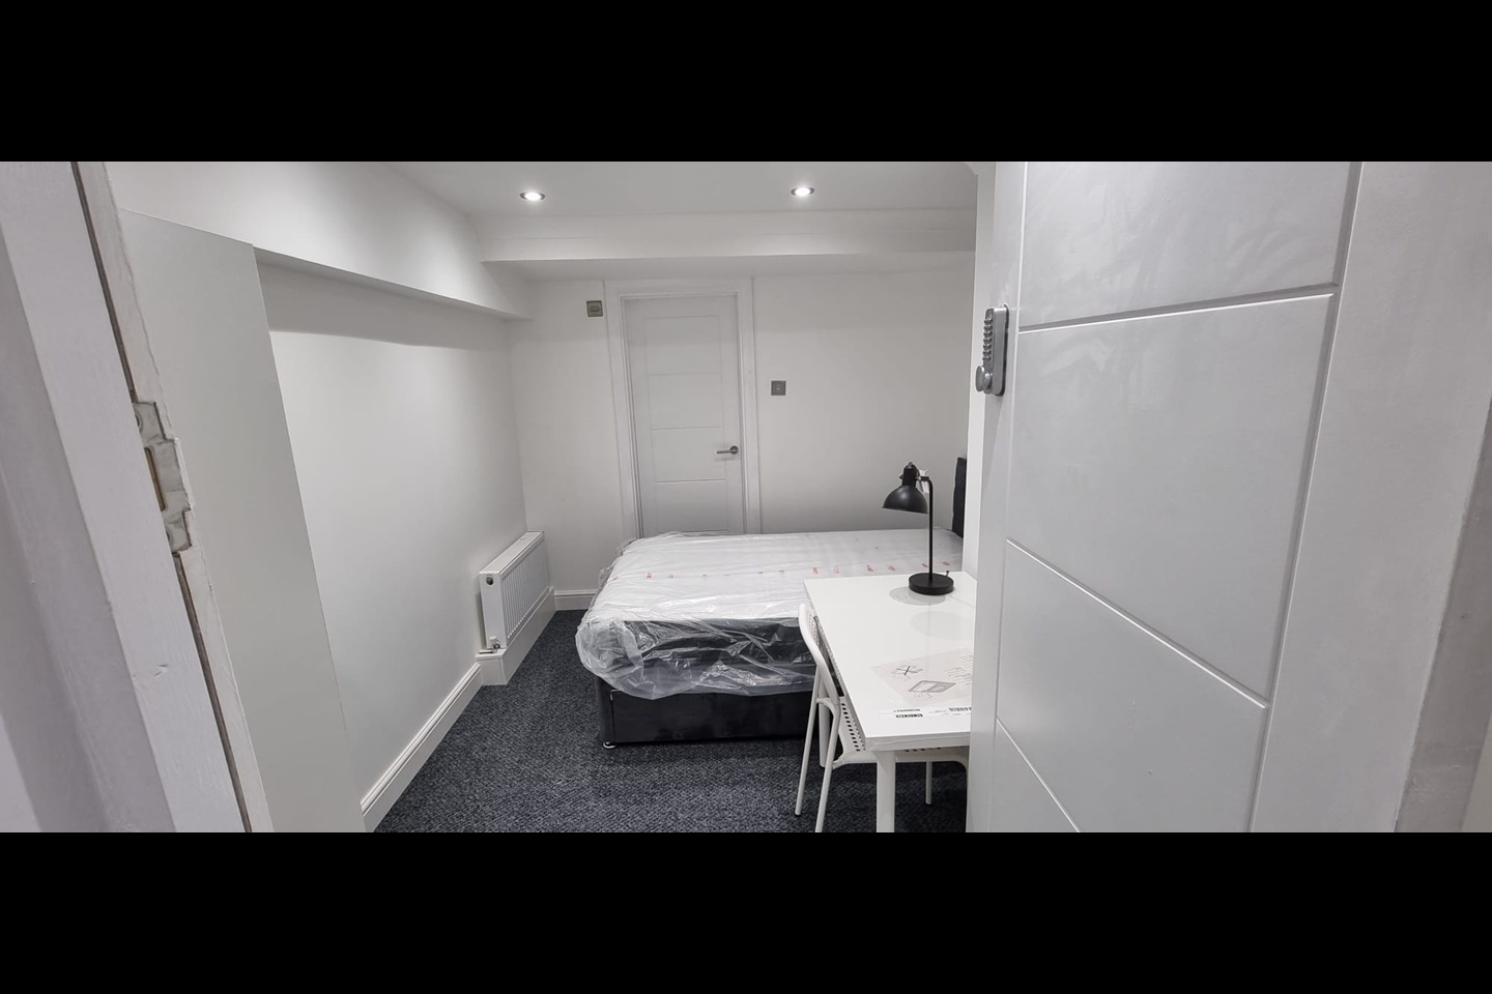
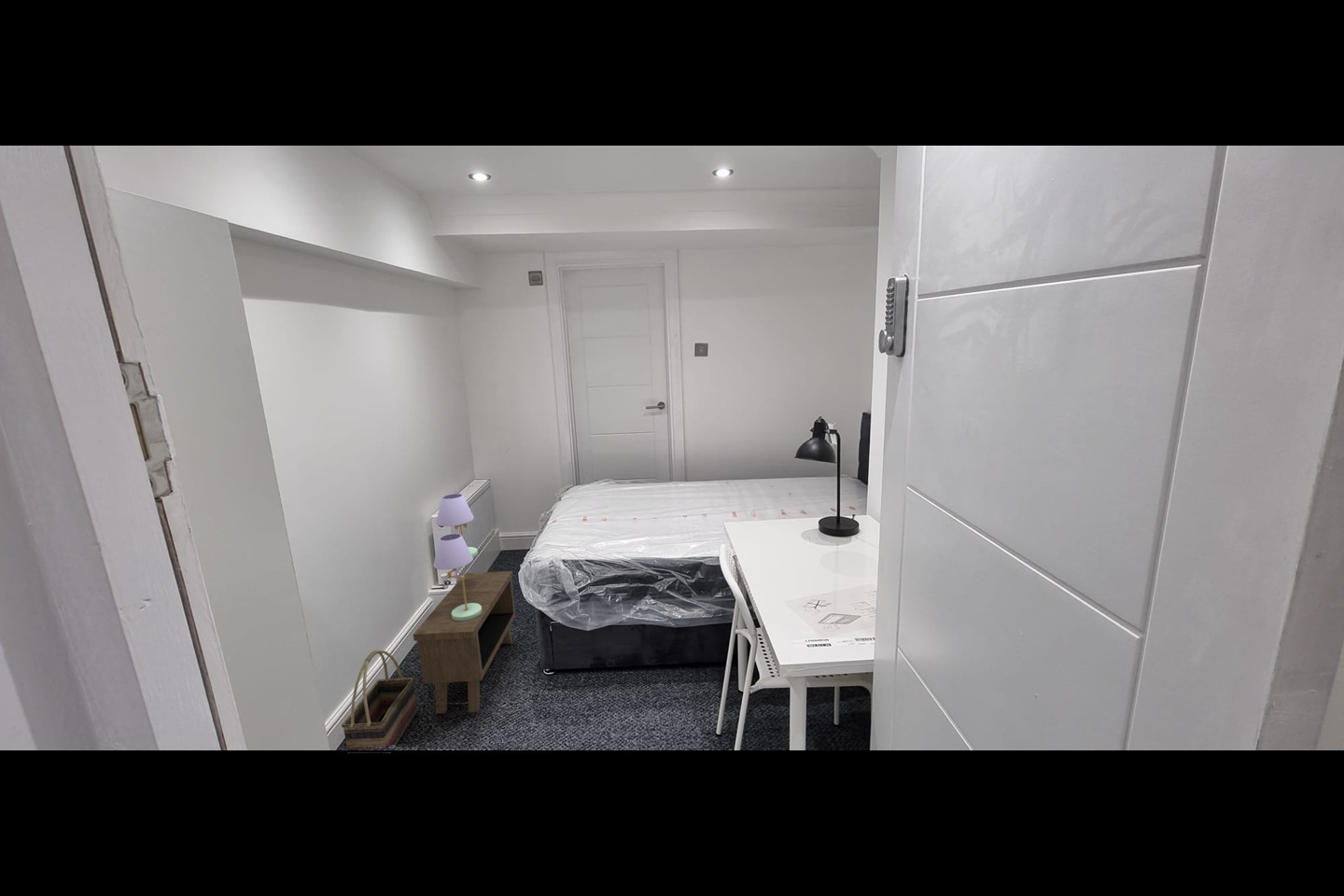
+ basket [341,649,418,755]
+ nightstand [413,570,516,715]
+ table lamp [432,493,482,621]
